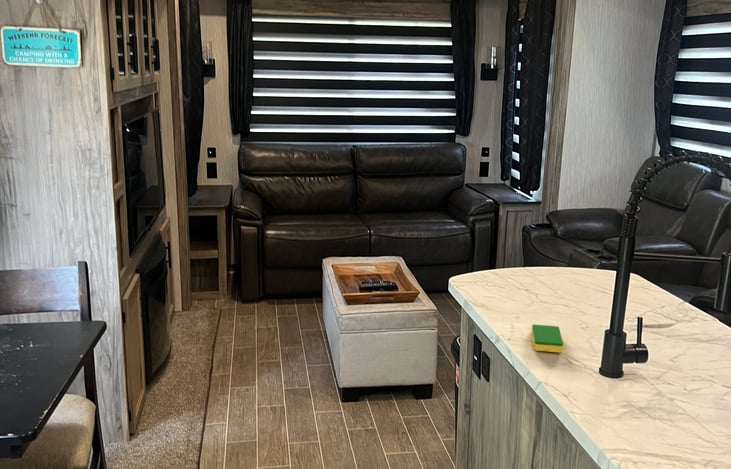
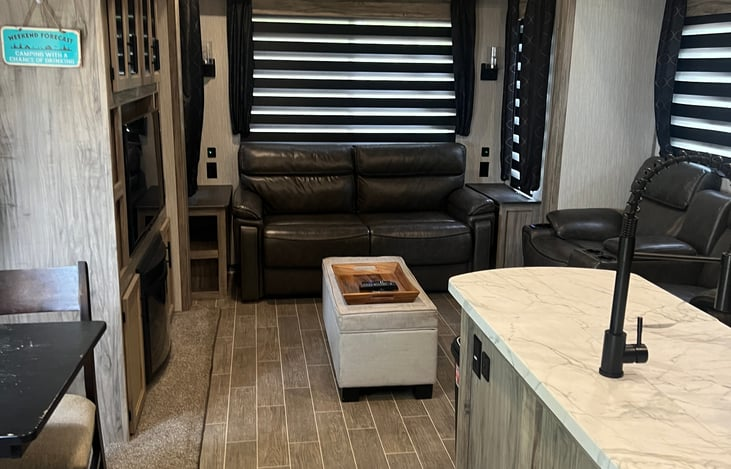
- dish sponge [531,323,564,354]
